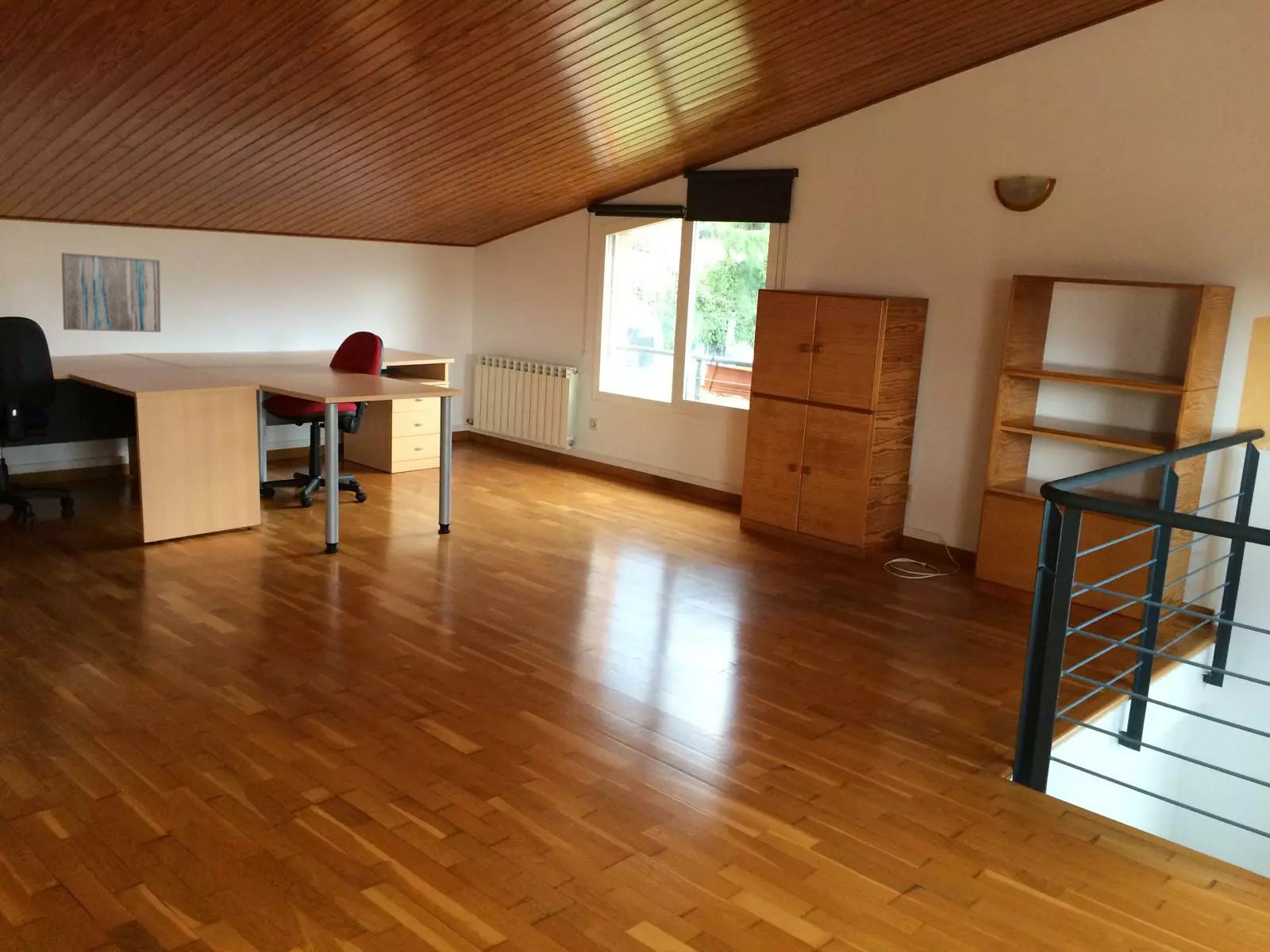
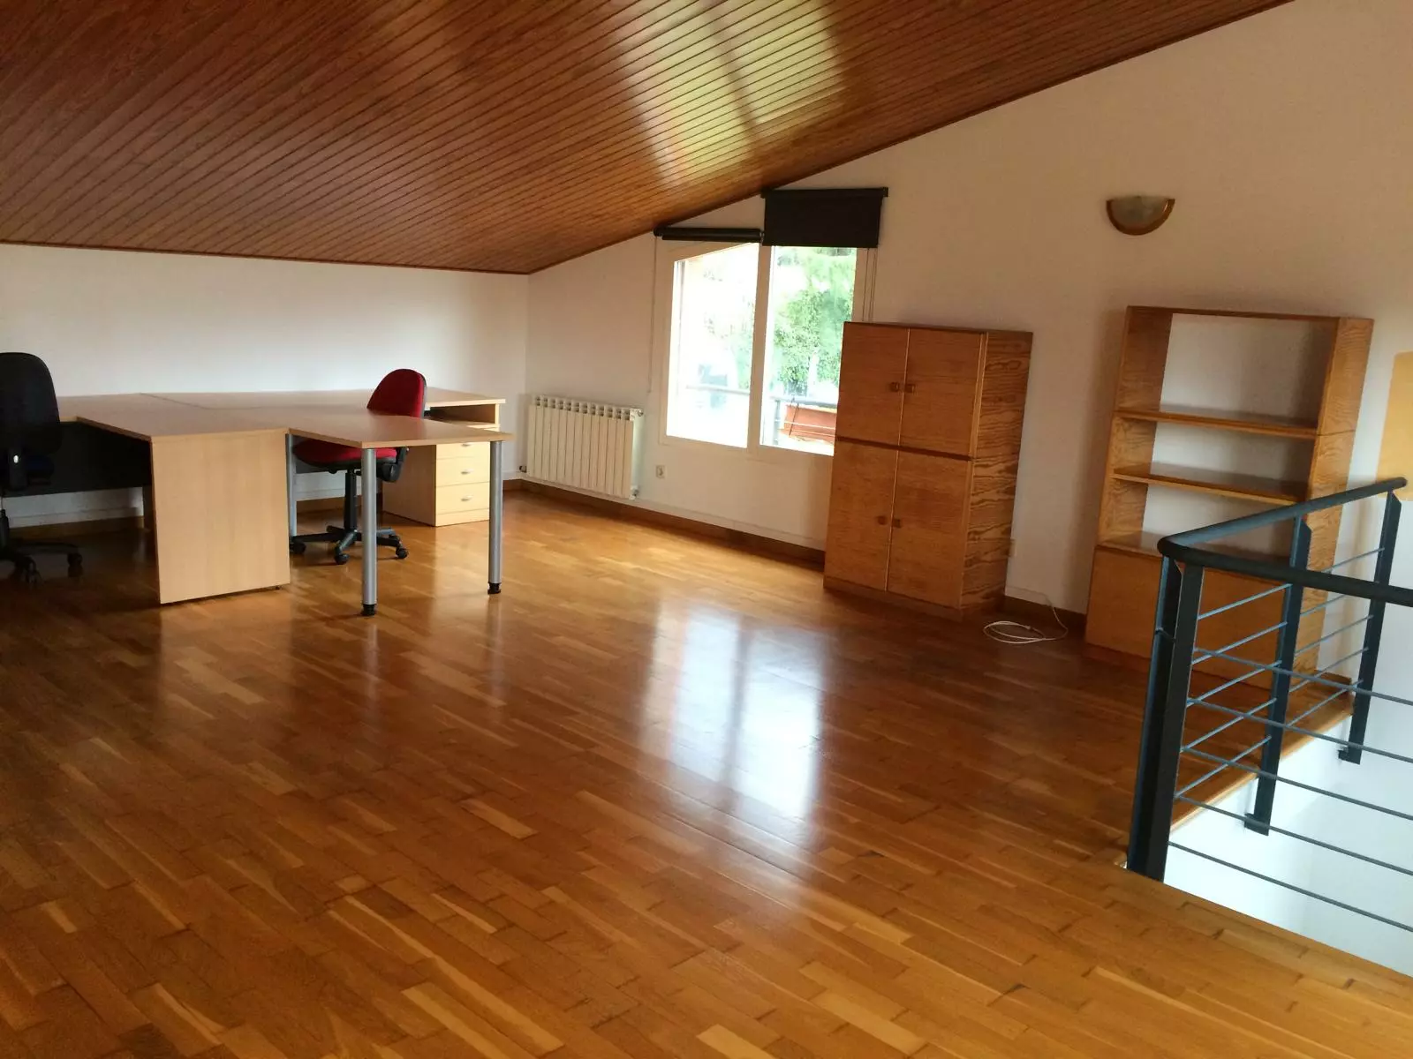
- wall art [61,252,162,333]
